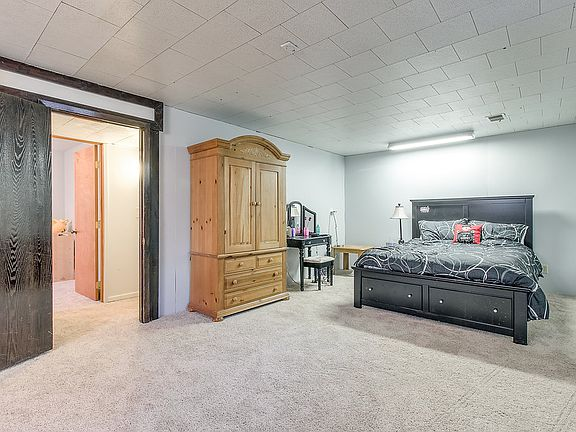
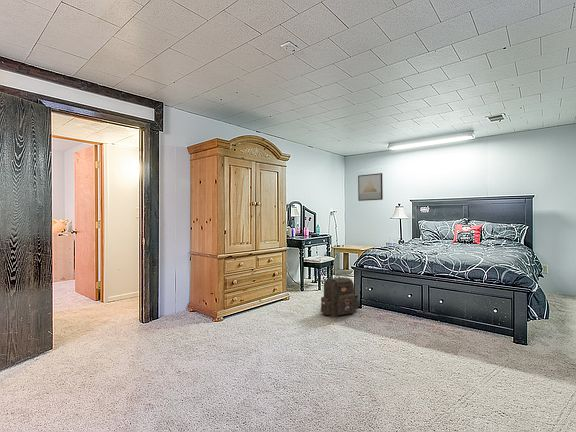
+ wall art [357,172,384,202]
+ backpack [320,274,359,318]
